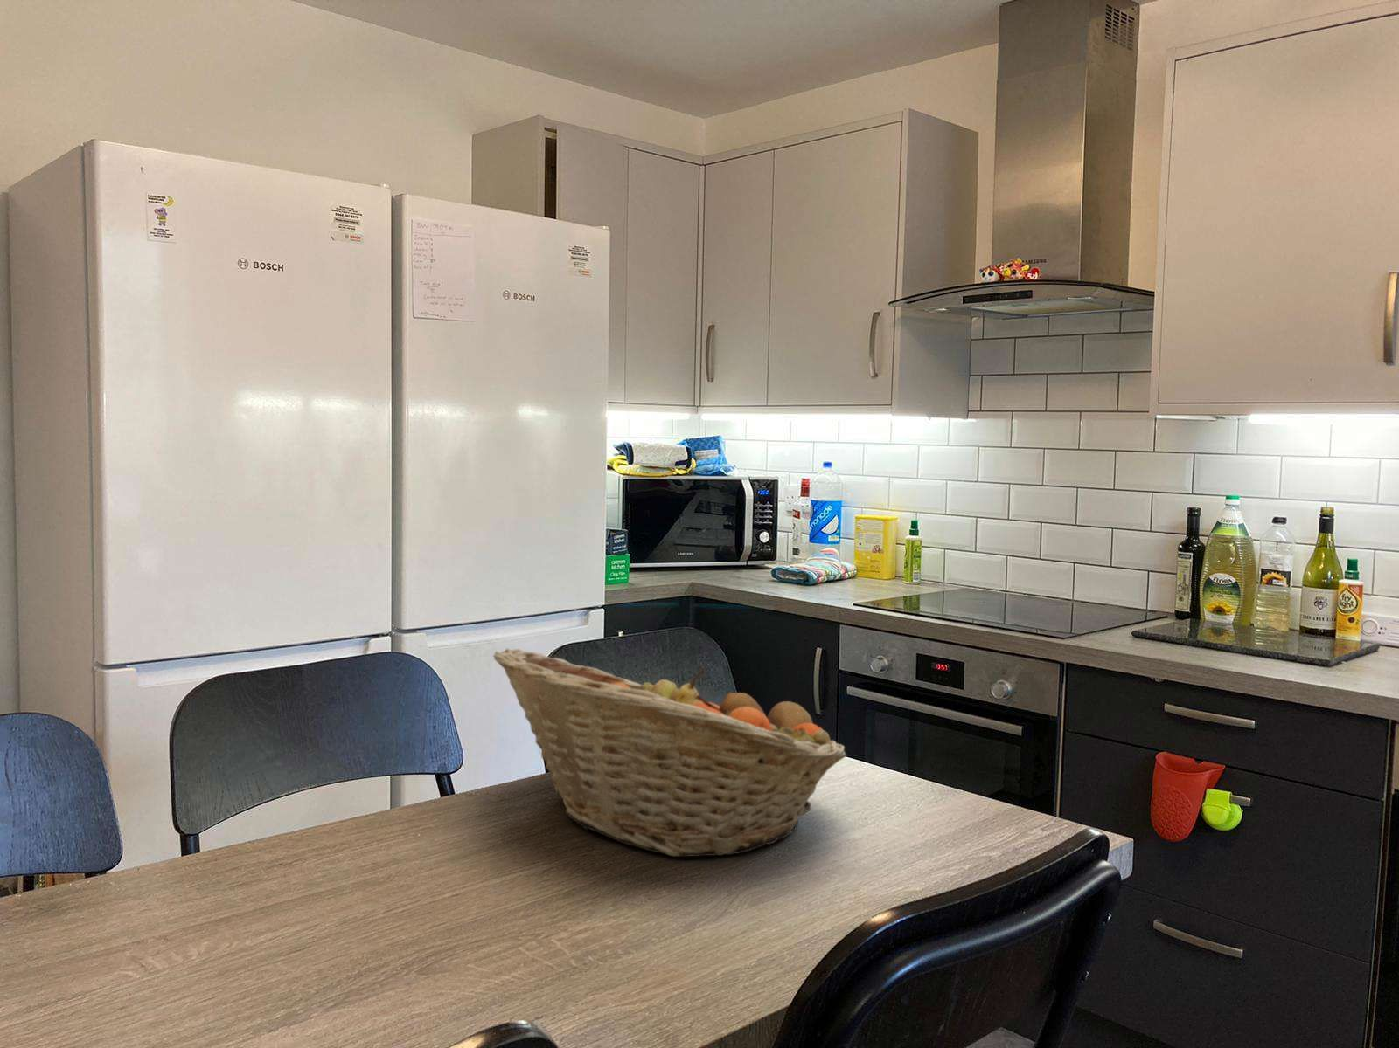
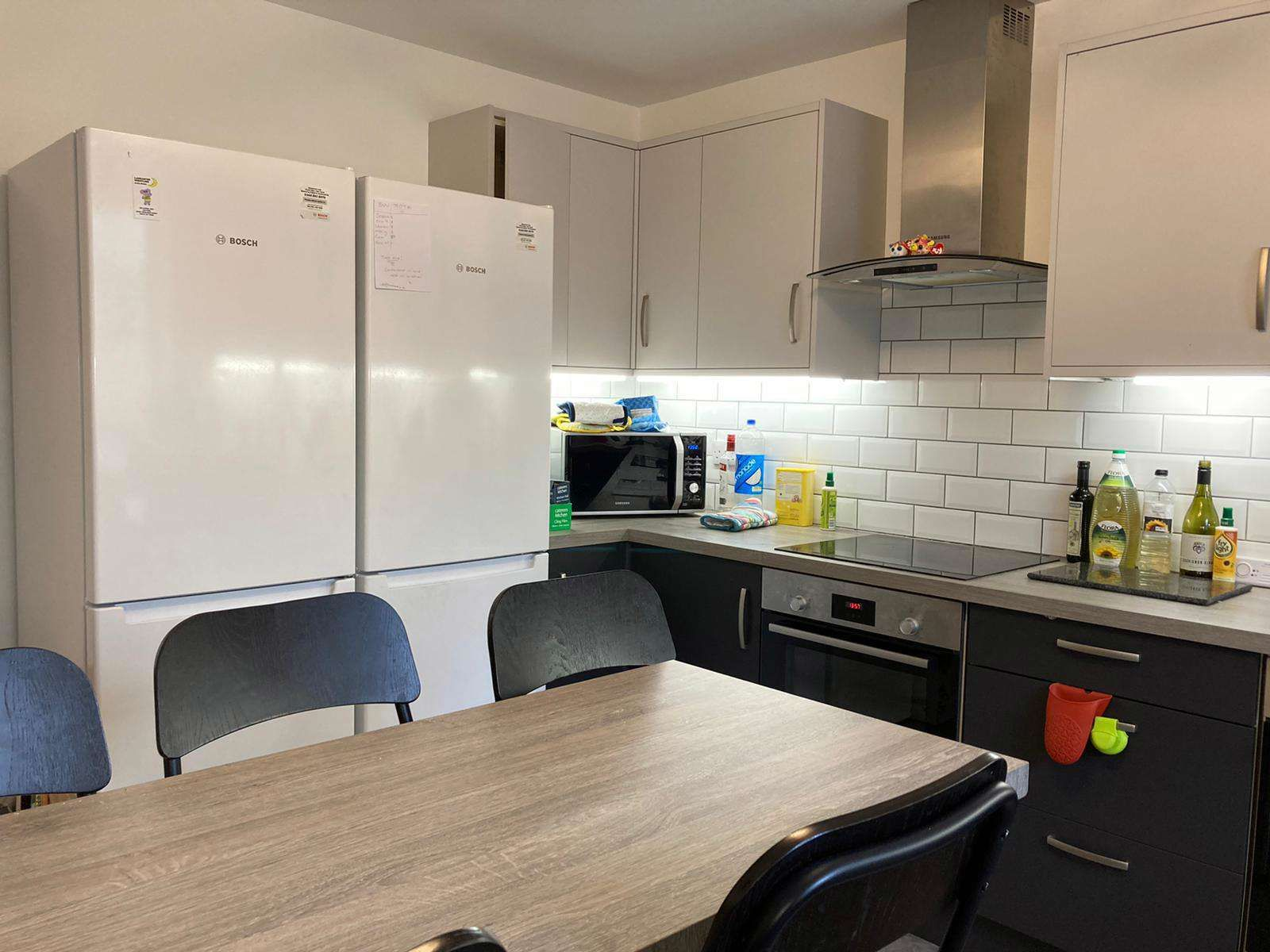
- fruit basket [492,647,848,858]
